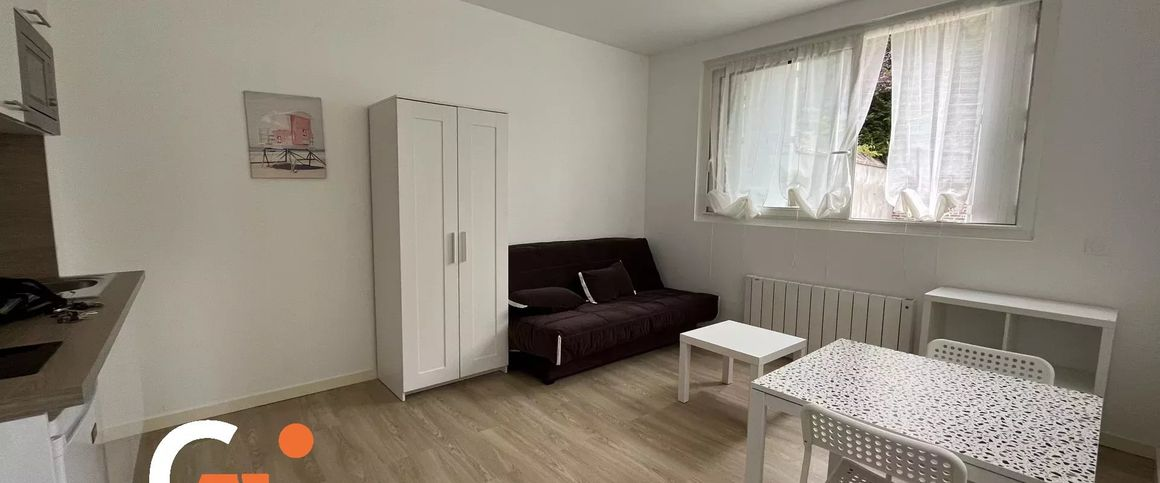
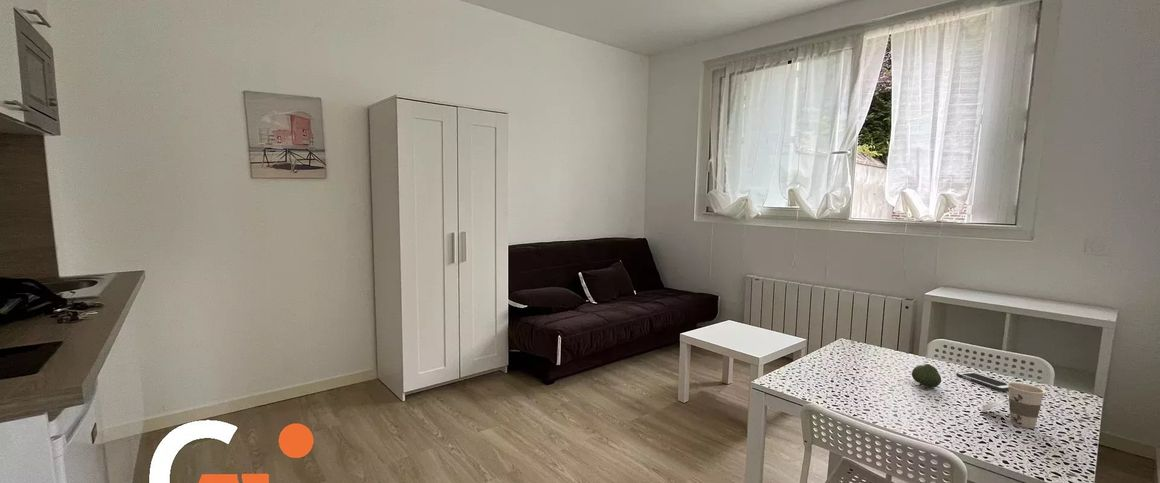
+ cup [980,381,1047,429]
+ cell phone [955,370,1009,392]
+ fruit [911,363,942,389]
